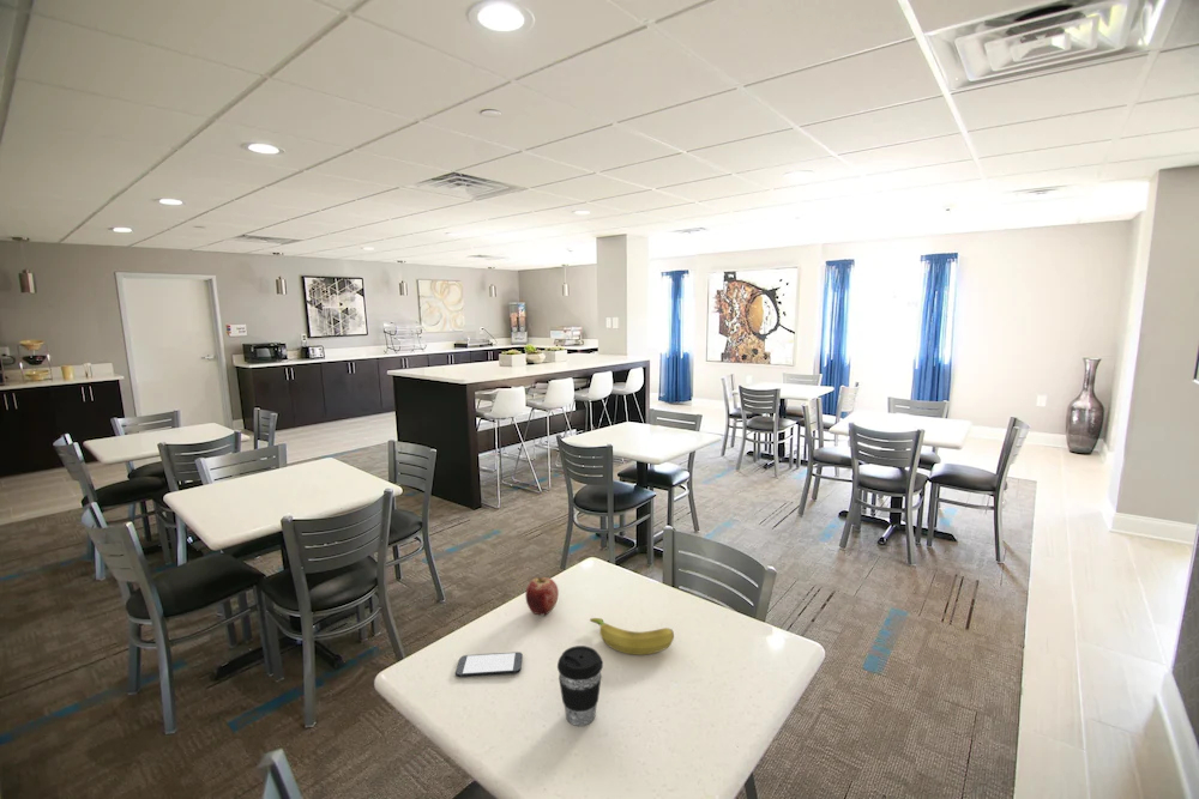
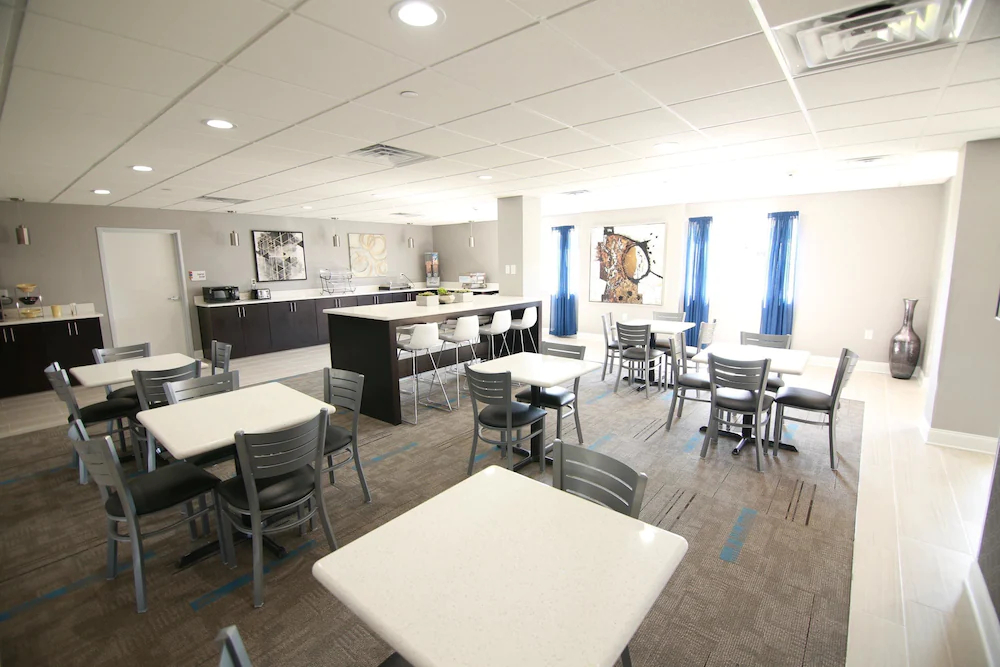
- coffee cup [556,644,604,727]
- banana [589,617,675,656]
- smartphone [454,650,524,678]
- apple [524,576,560,617]
